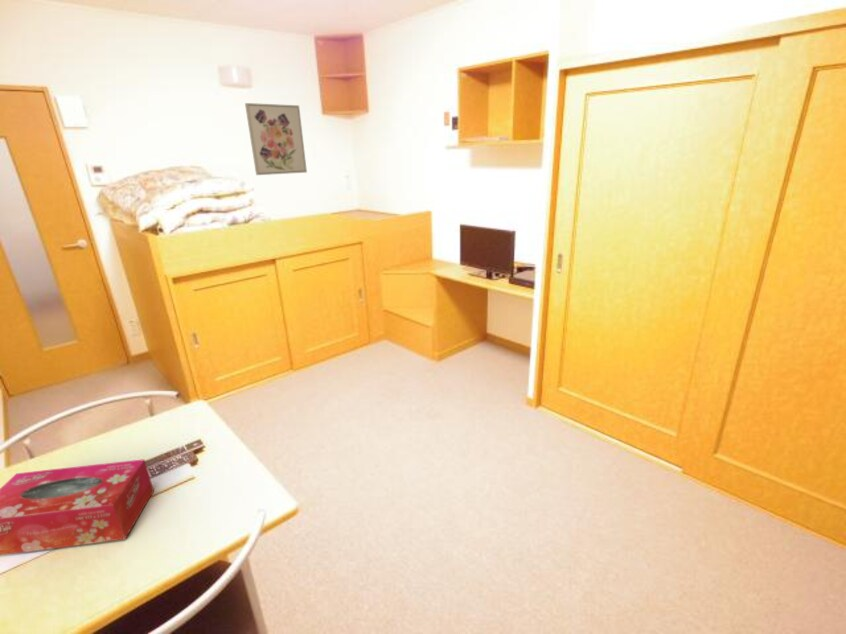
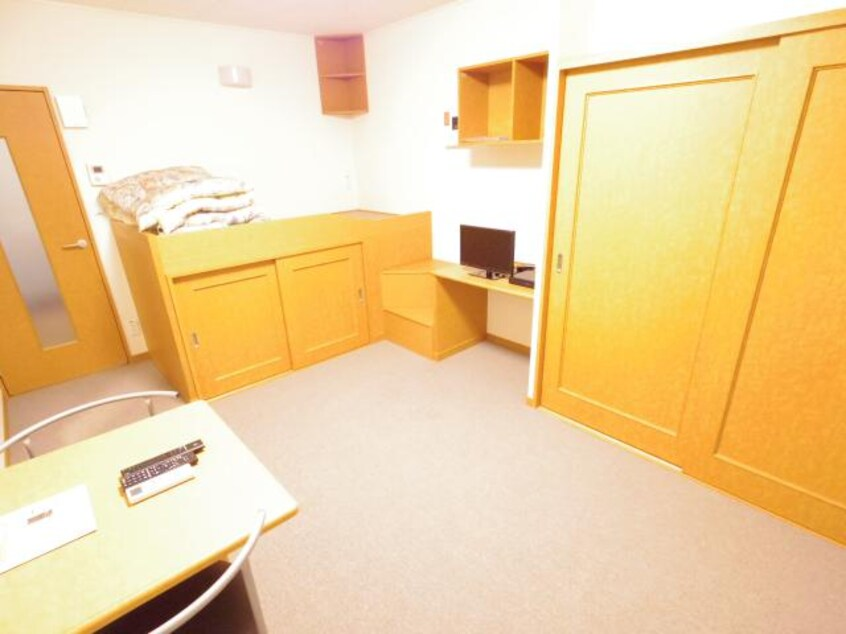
- tissue box [0,458,155,556]
- wall art [244,102,308,176]
